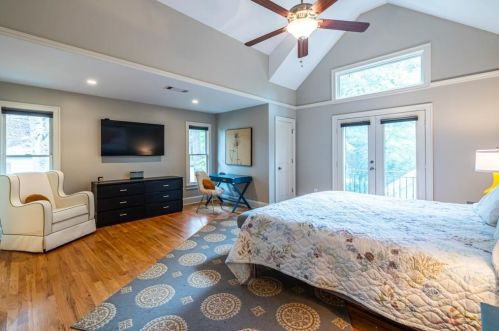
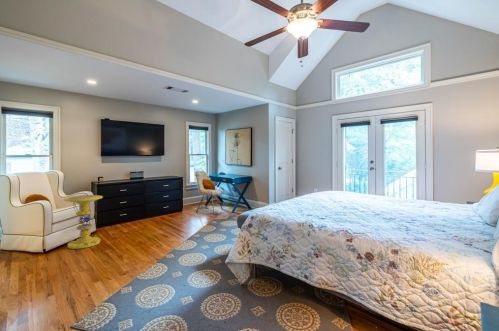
+ side table [64,194,104,250]
